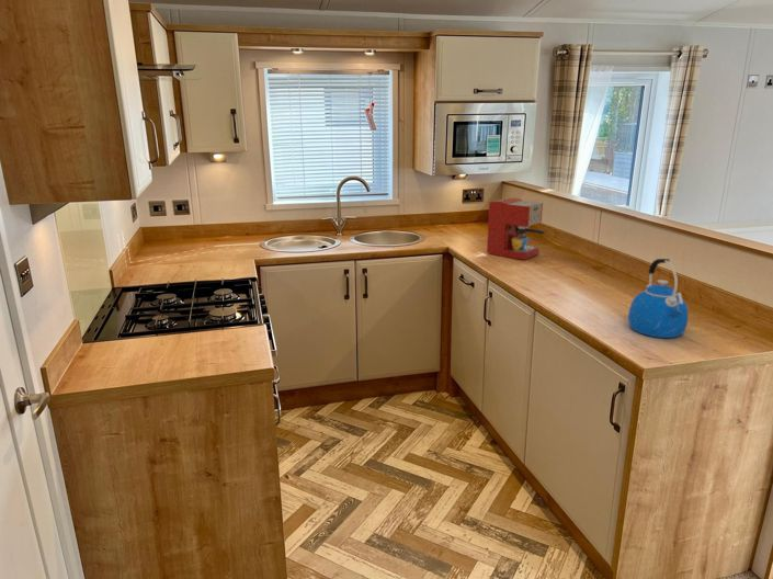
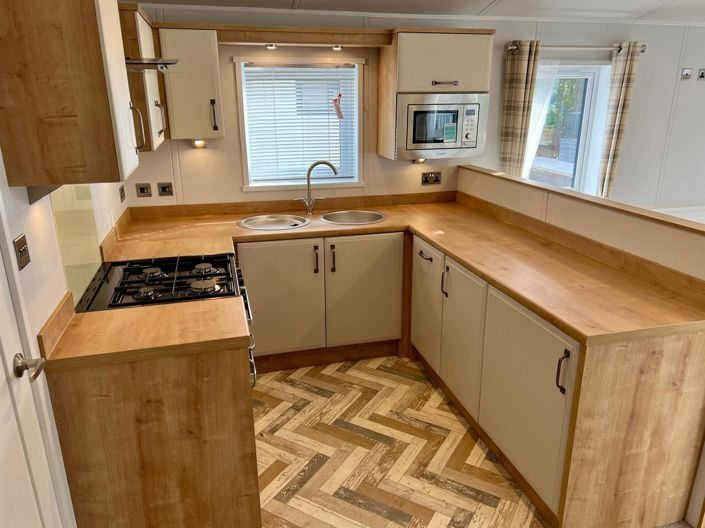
- coffee maker [486,196,547,261]
- kettle [627,258,690,339]
